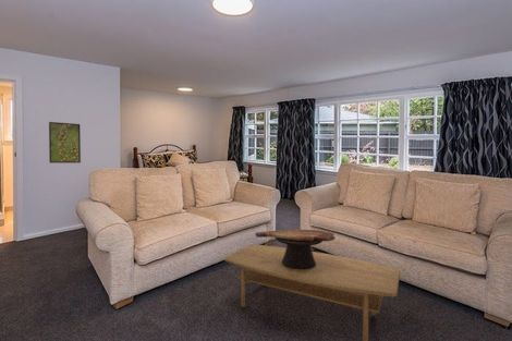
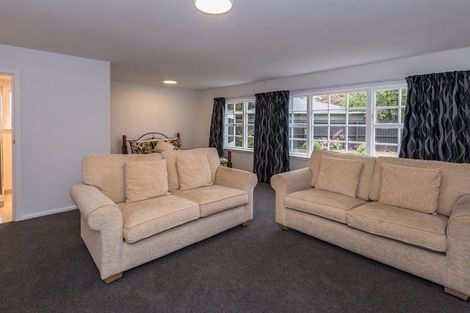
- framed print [48,121,82,163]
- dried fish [255,229,336,269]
- coffee table [223,243,401,341]
